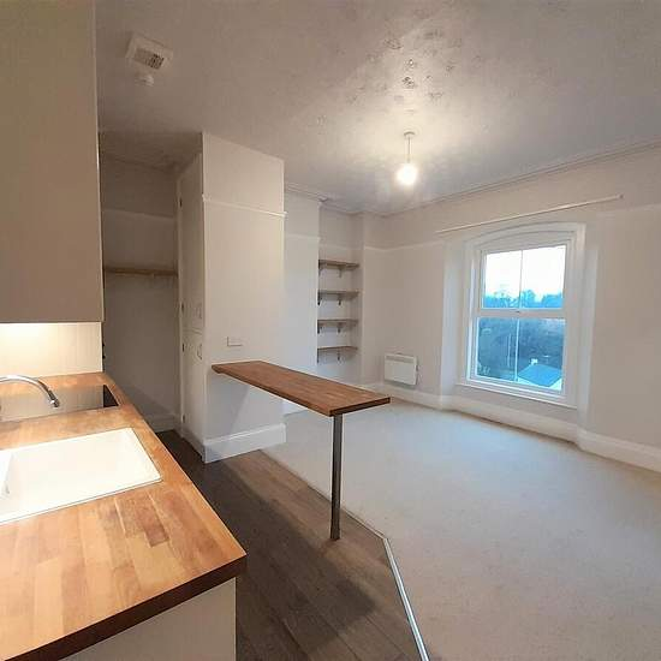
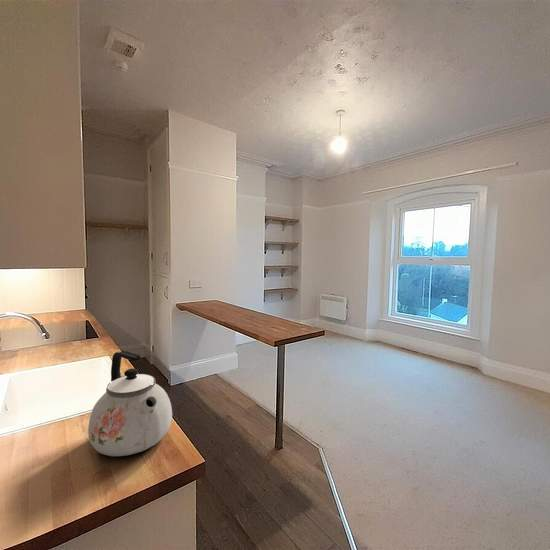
+ kettle [87,350,173,457]
